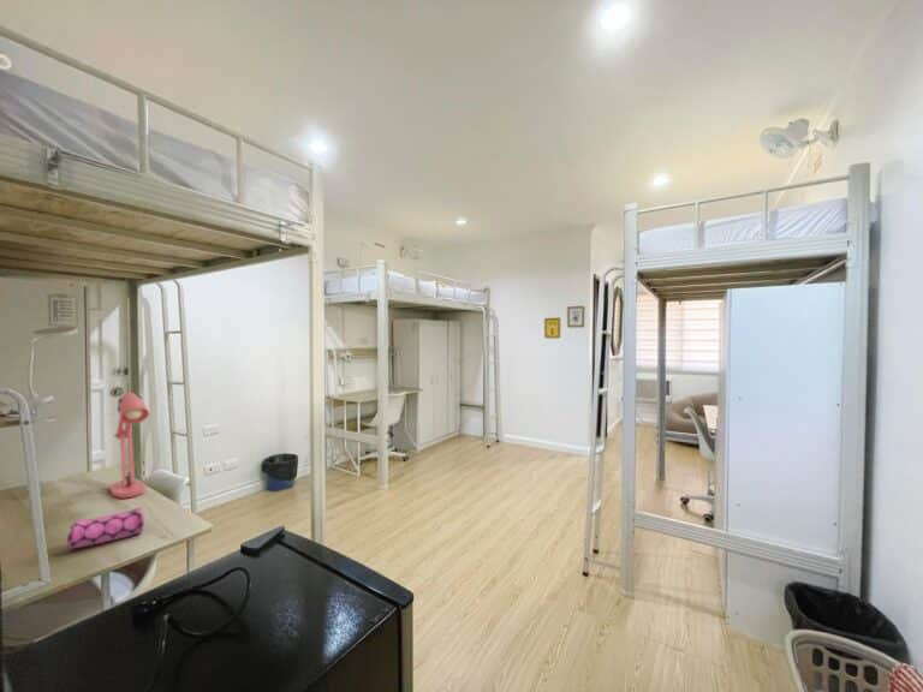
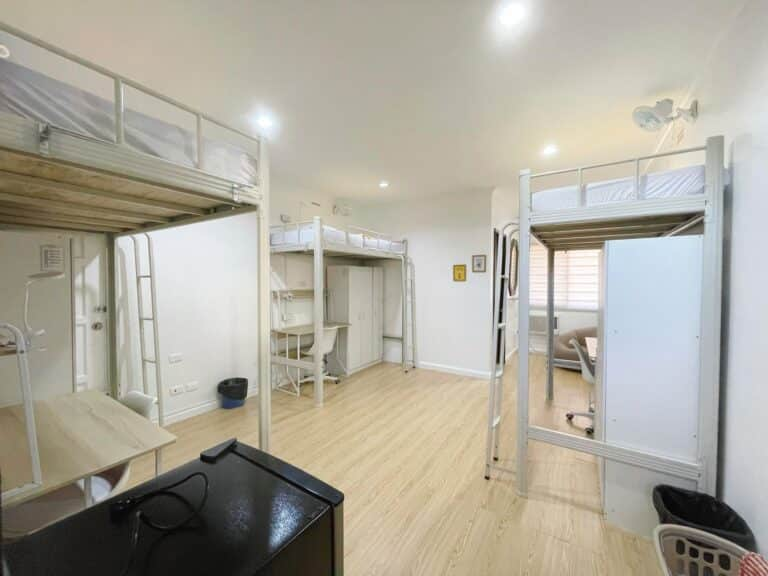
- desk lamp [109,392,150,500]
- pencil case [66,505,145,550]
